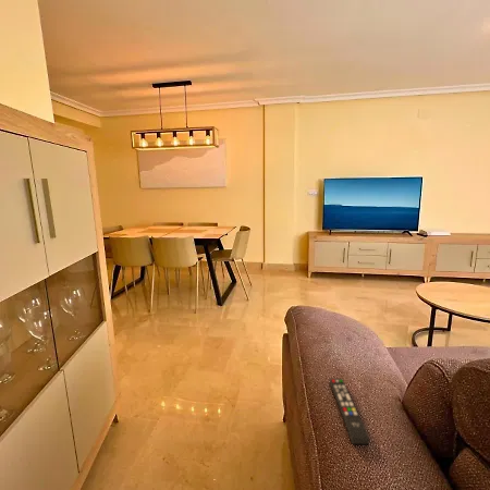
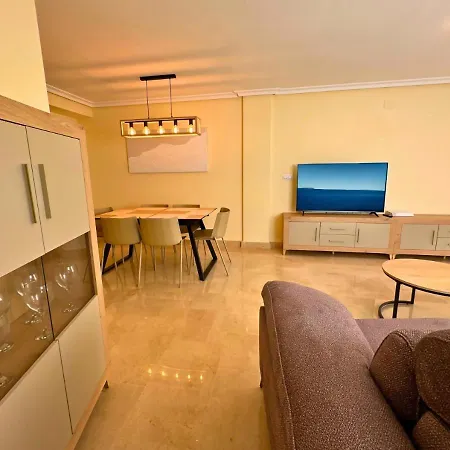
- remote control [329,378,371,445]
